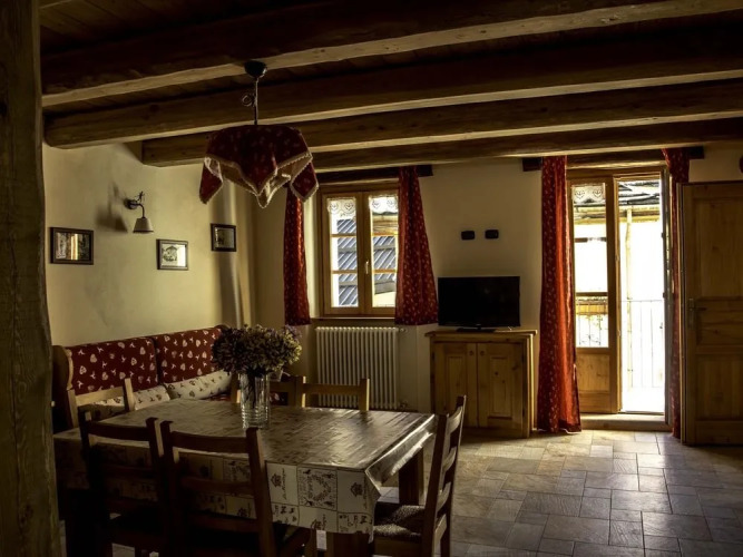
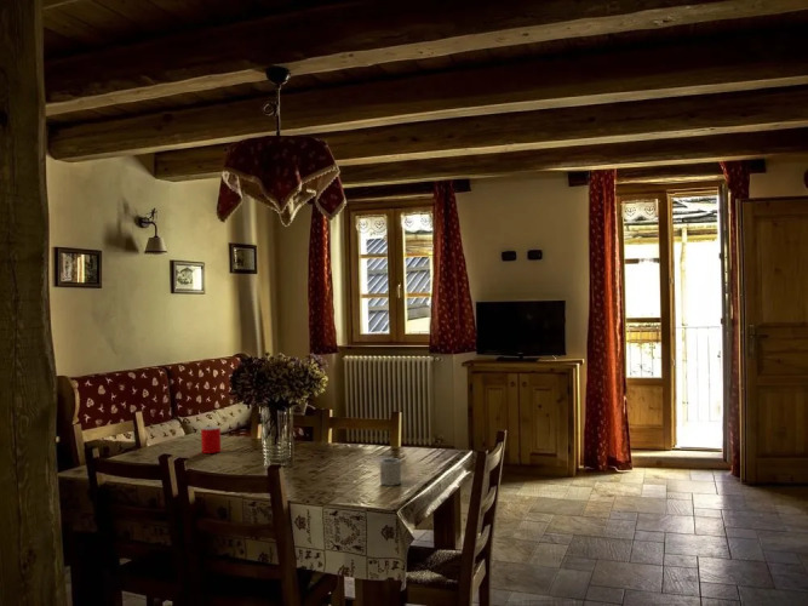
+ cup [200,425,222,454]
+ cup [379,457,402,487]
